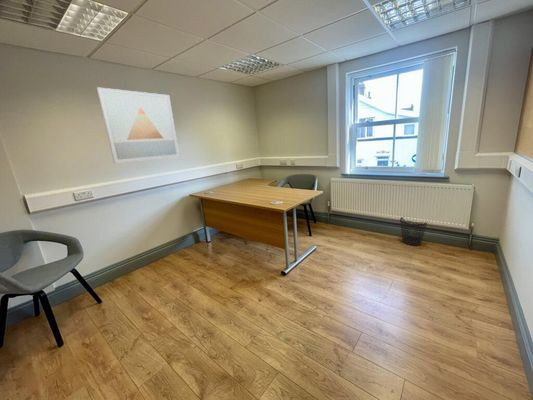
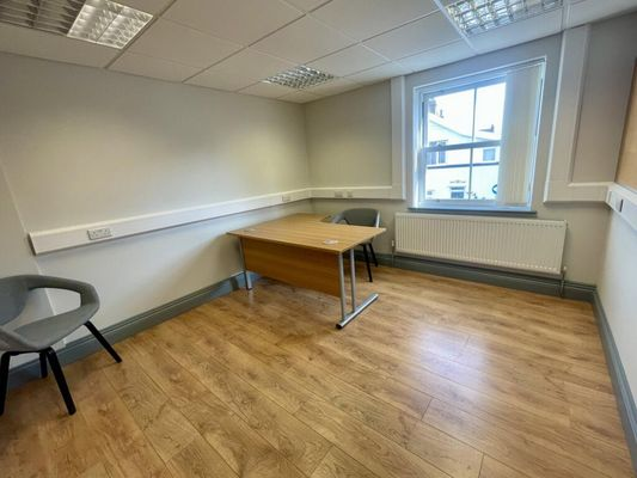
- wall art [96,86,180,164]
- wastebasket [399,216,428,246]
